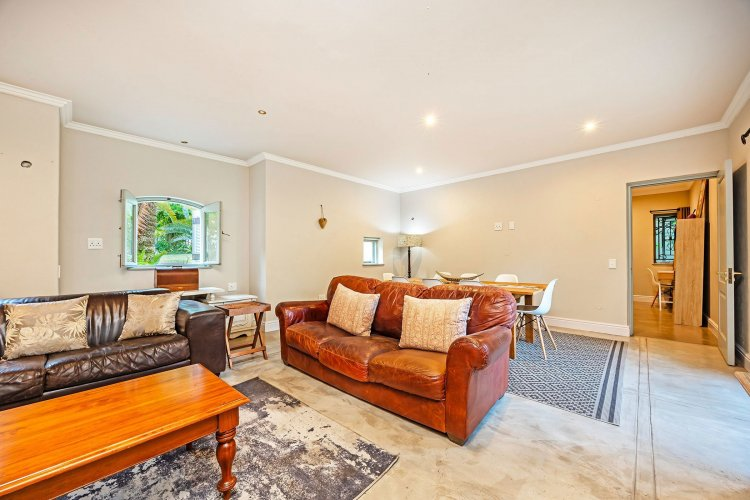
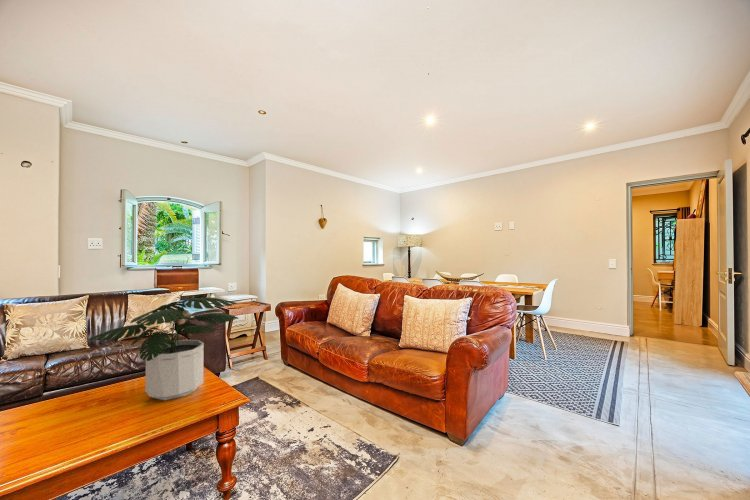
+ potted plant [88,296,239,401]
